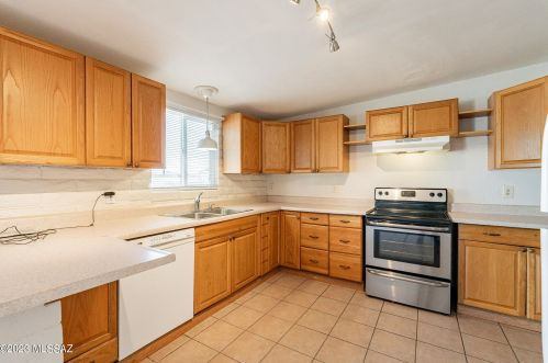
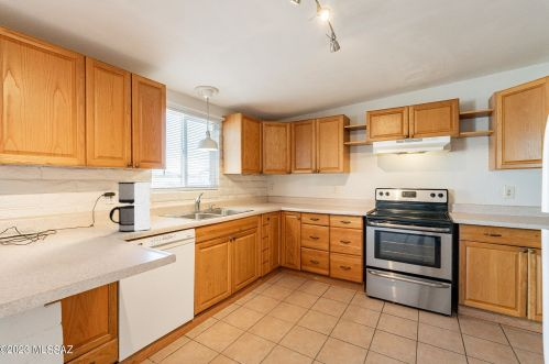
+ coffee maker [108,181,152,233]
